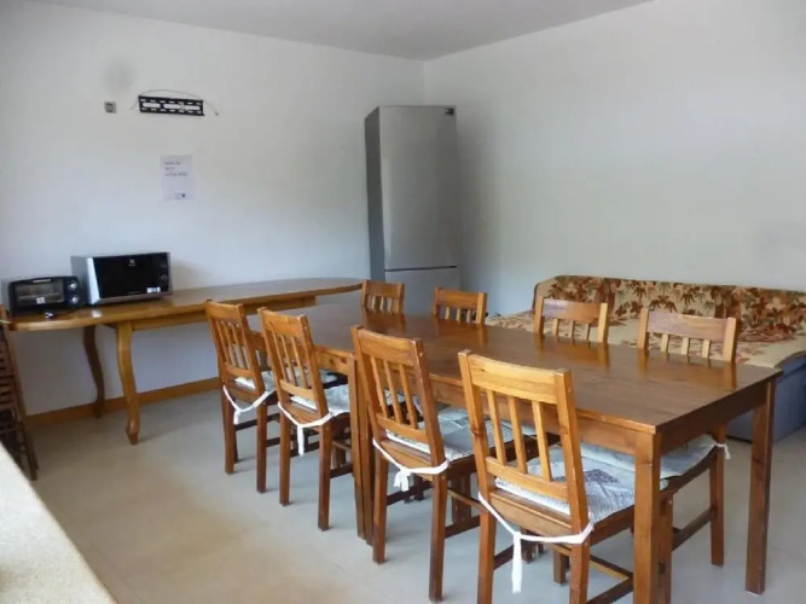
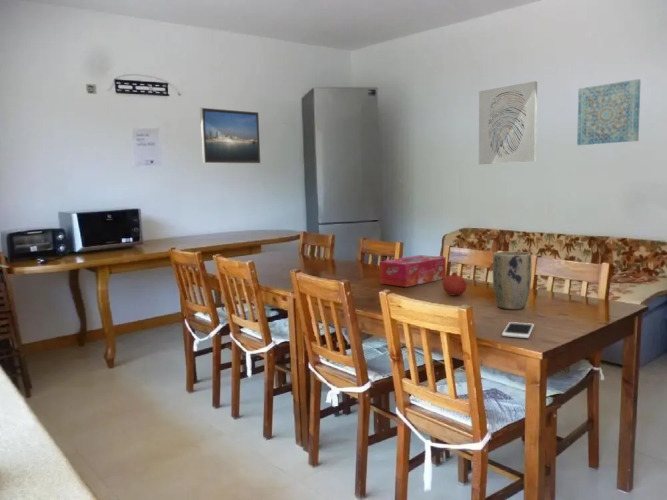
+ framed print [199,107,262,165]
+ cell phone [501,321,535,339]
+ wall art [576,78,642,147]
+ wall art [478,80,538,165]
+ fruit [442,270,468,297]
+ tissue box [379,254,447,288]
+ plant pot [492,251,532,310]
